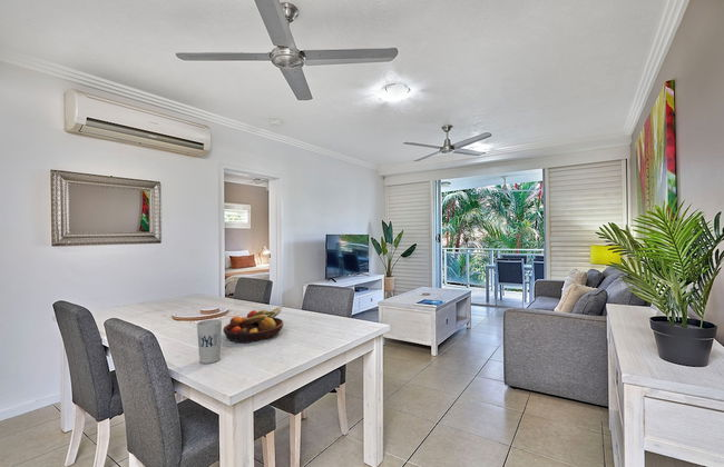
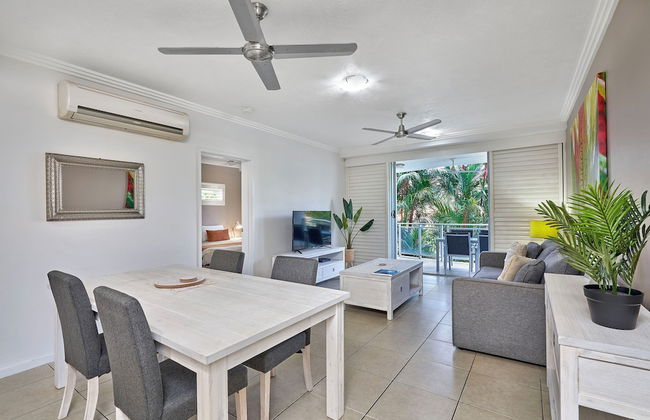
- fruit bowl [222,306,284,345]
- cup [196,318,223,365]
